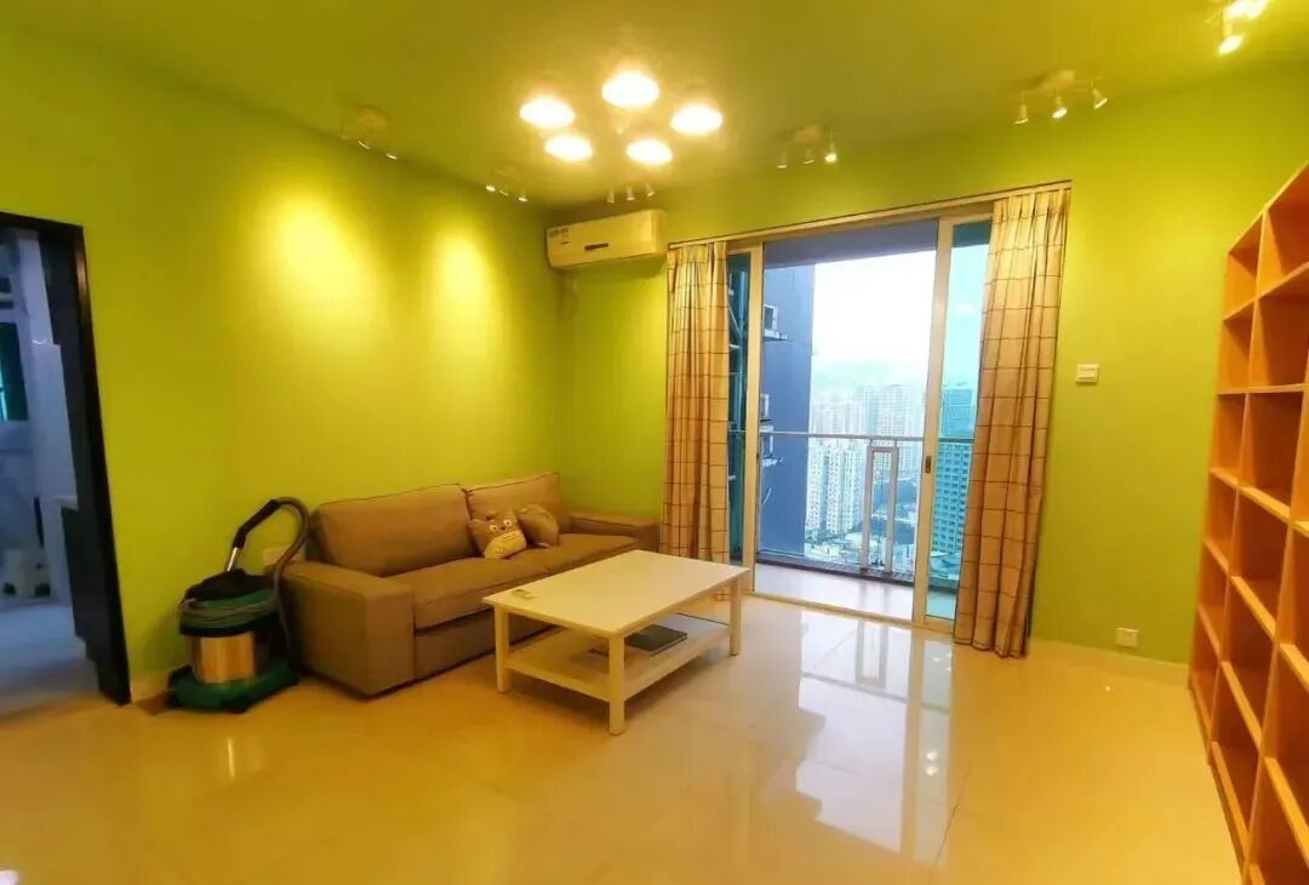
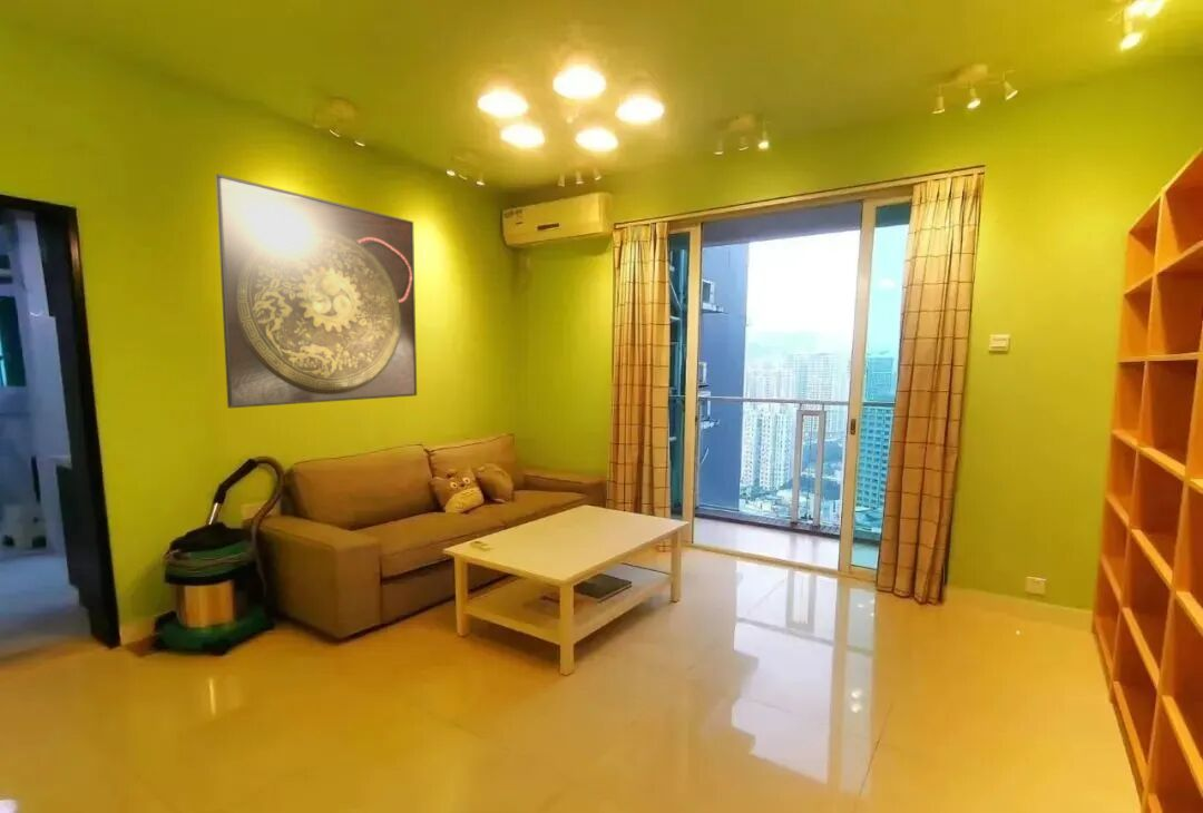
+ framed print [215,173,418,409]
